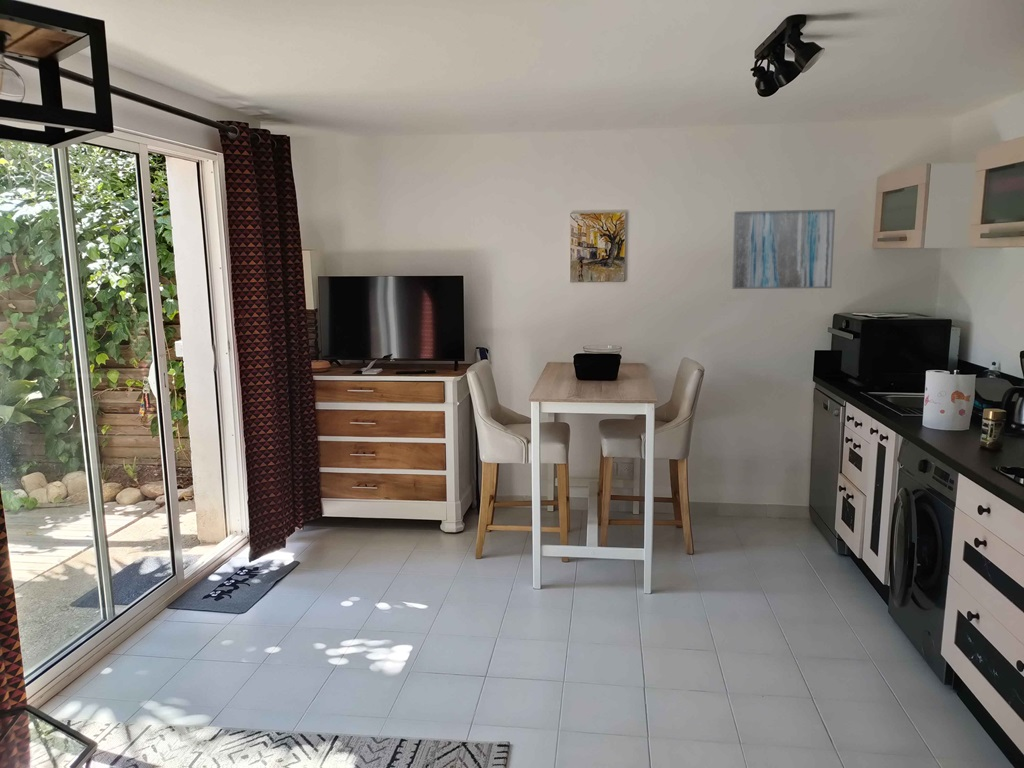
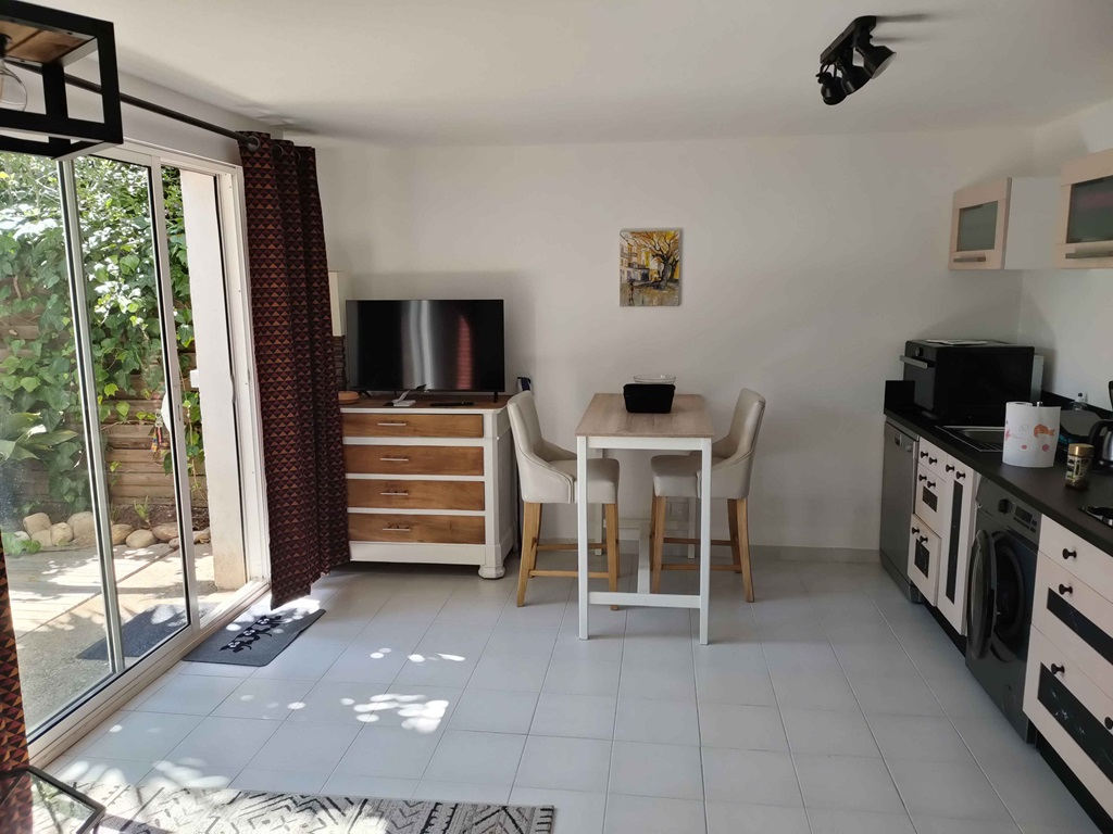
- wall art [731,208,836,290]
